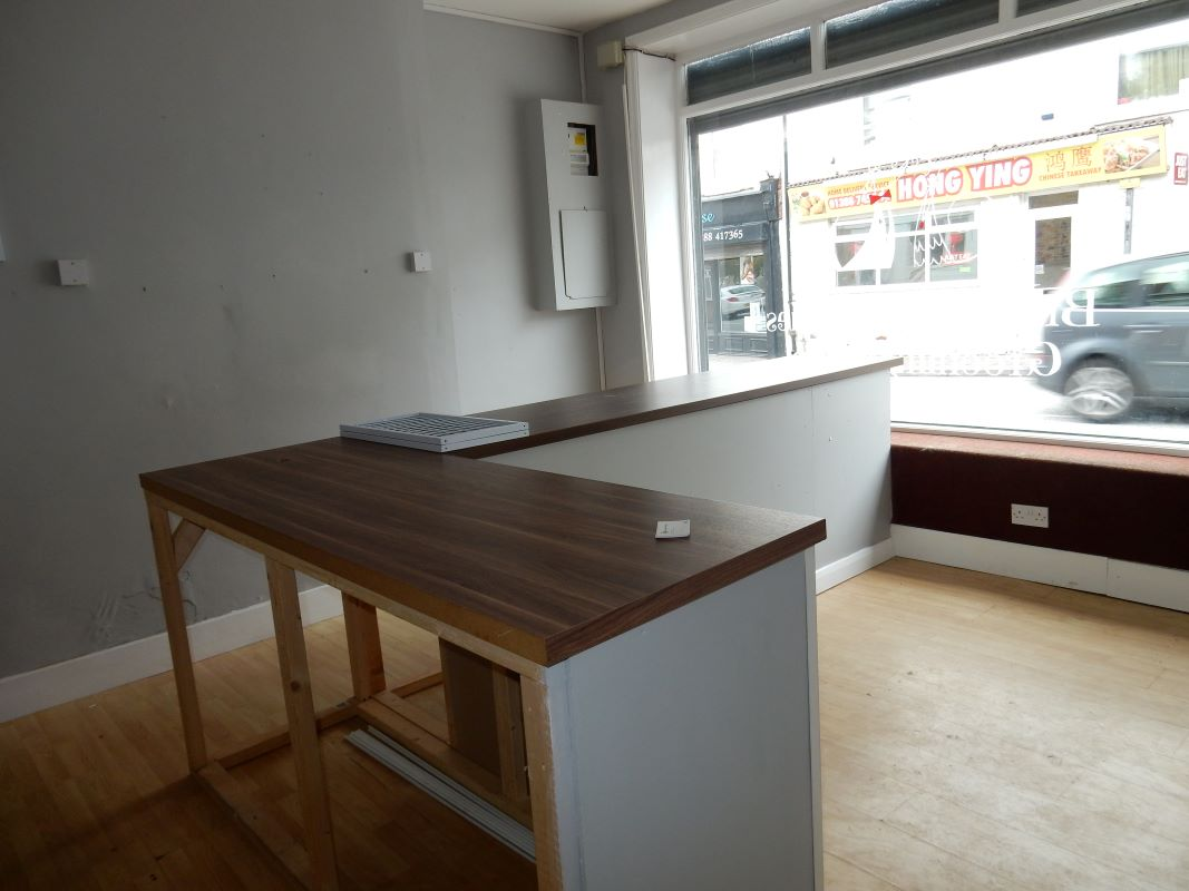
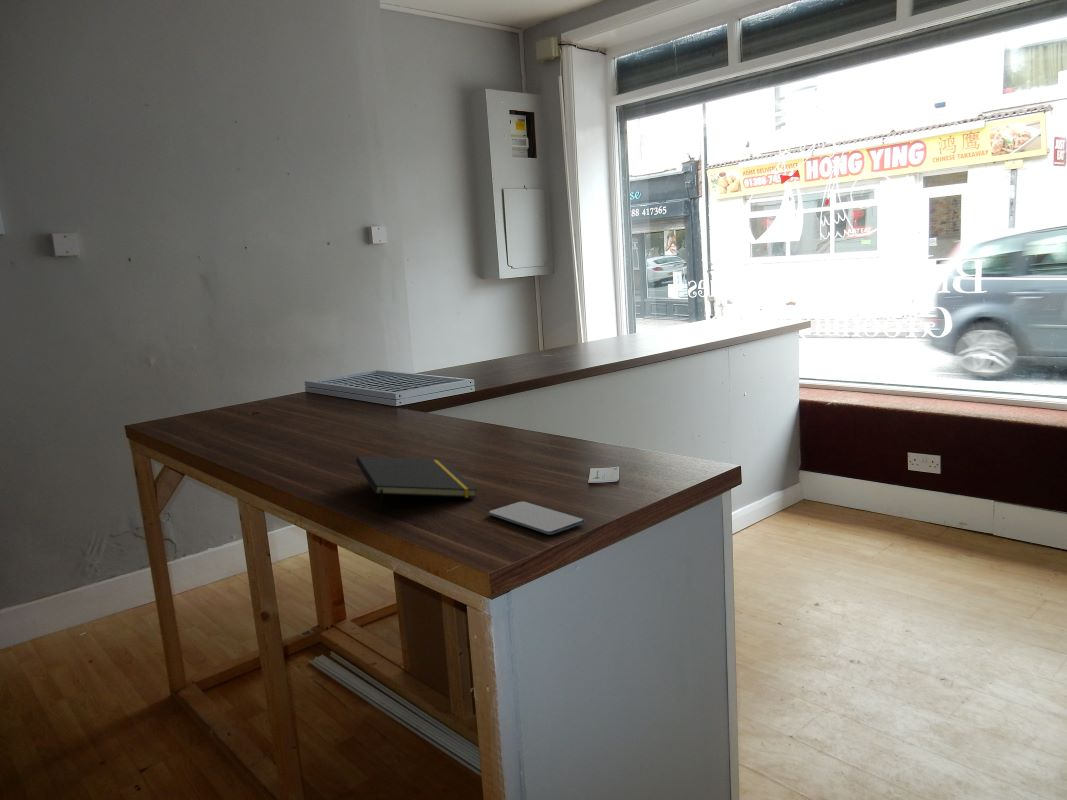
+ smartphone [488,500,586,536]
+ notepad [355,455,478,516]
